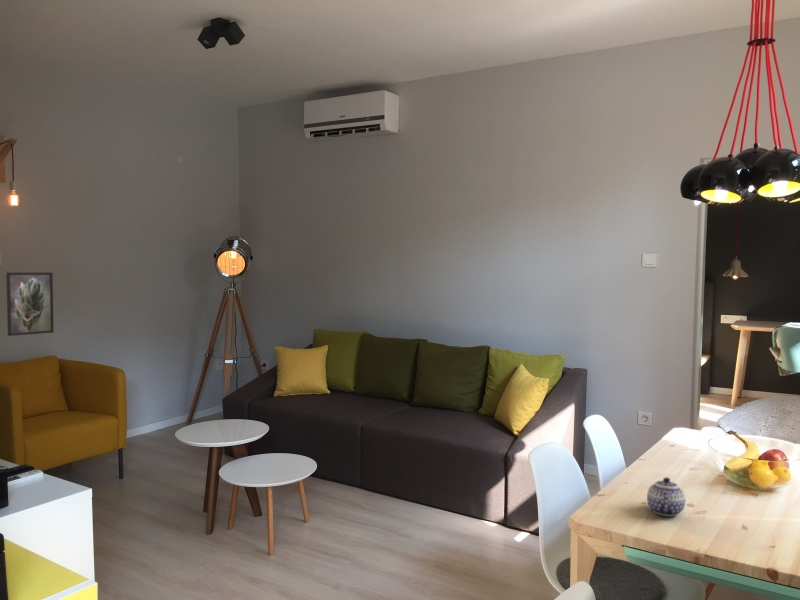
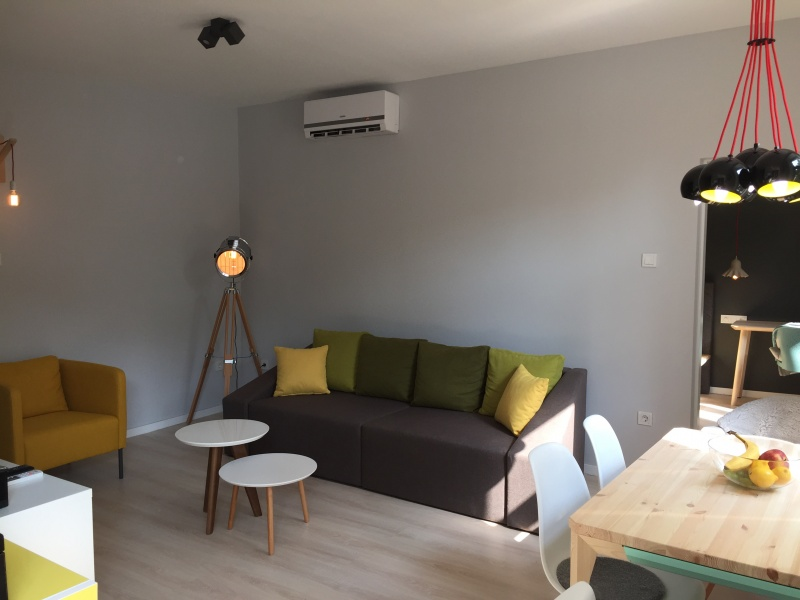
- teapot [646,476,686,517]
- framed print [5,271,55,337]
